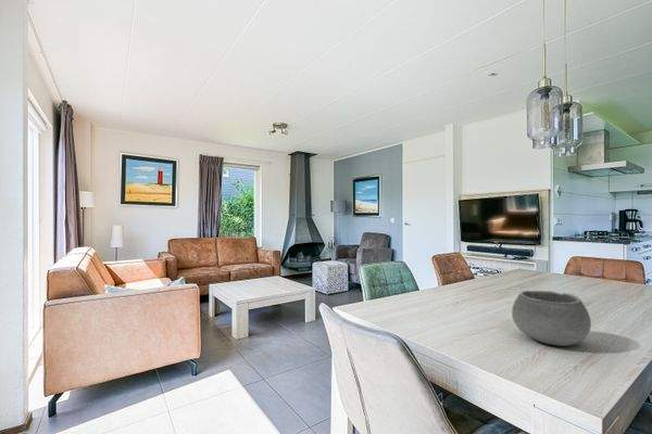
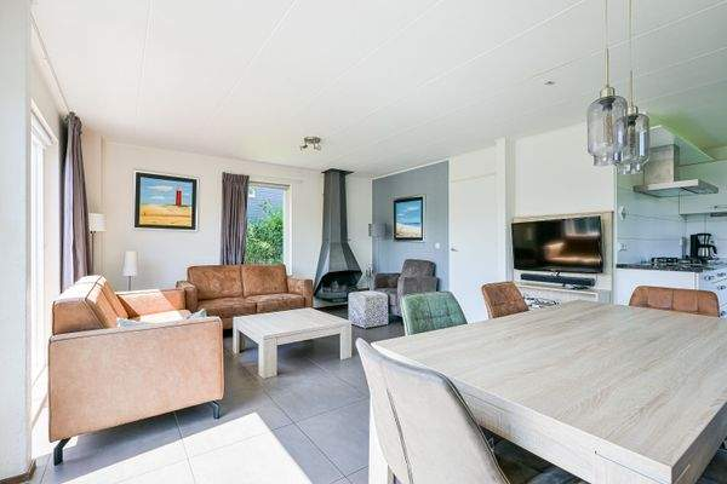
- bowl [511,290,592,347]
